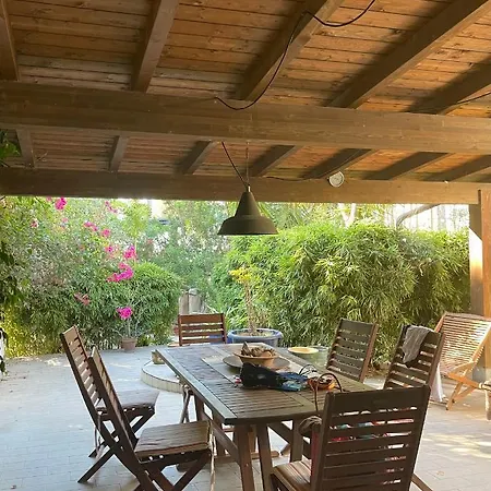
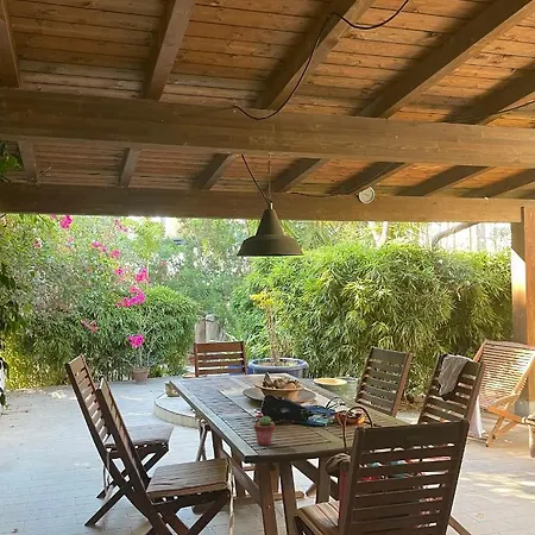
+ potted succulent [253,415,276,447]
